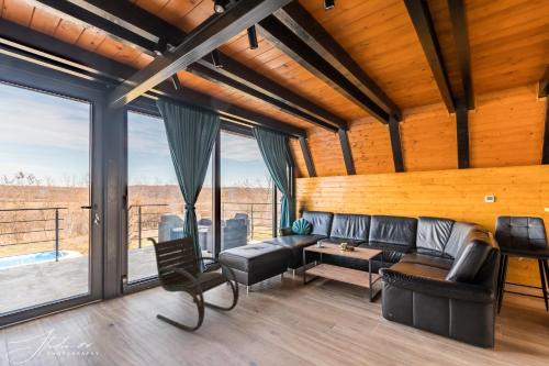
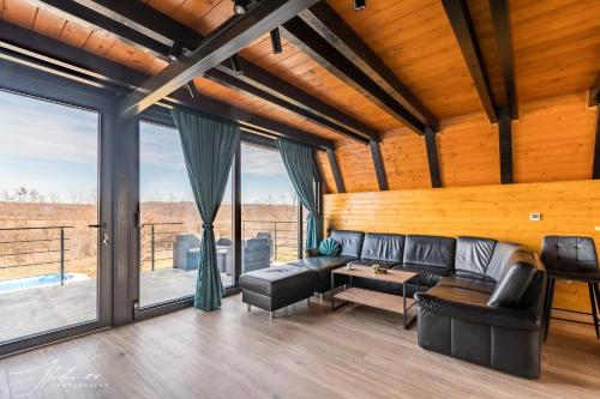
- lounge chair [146,230,240,333]
